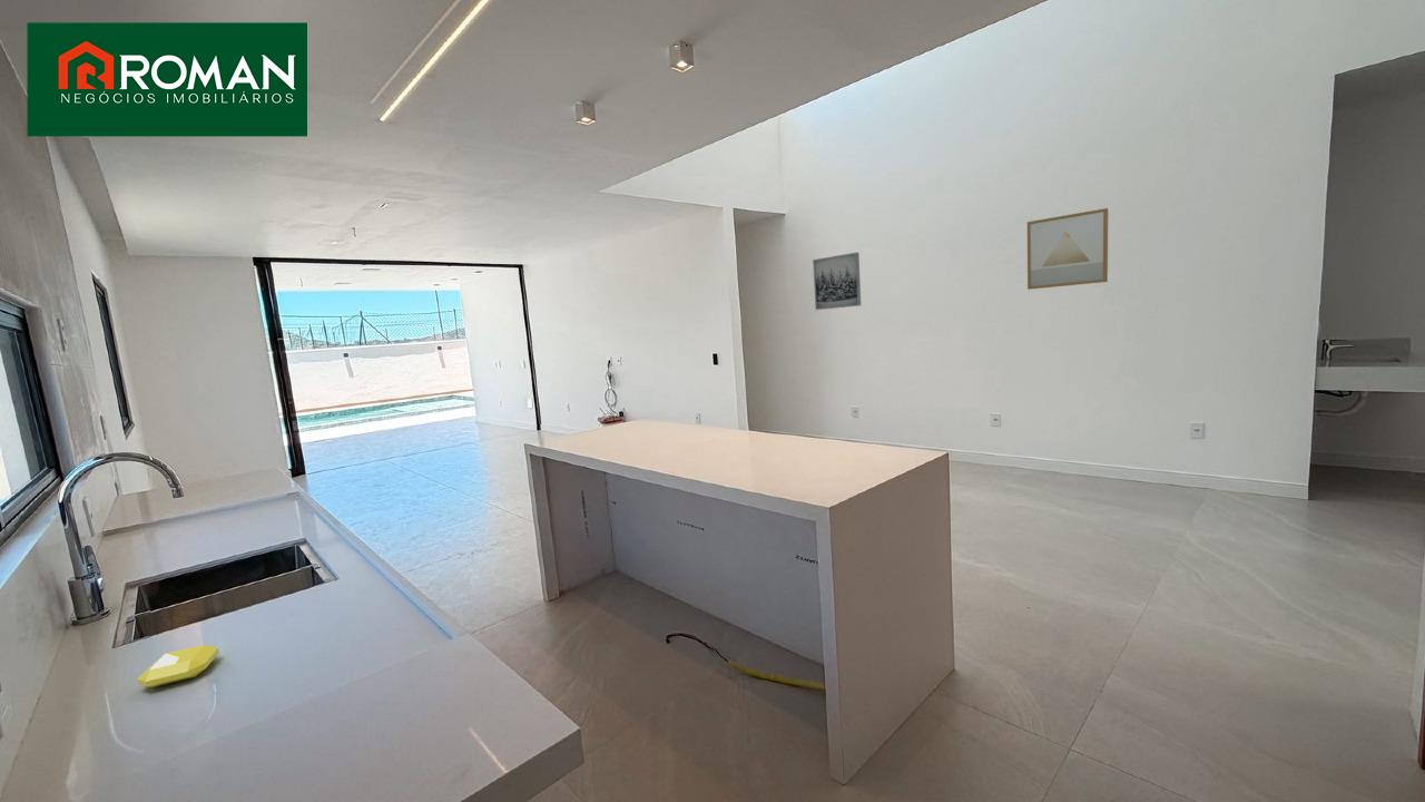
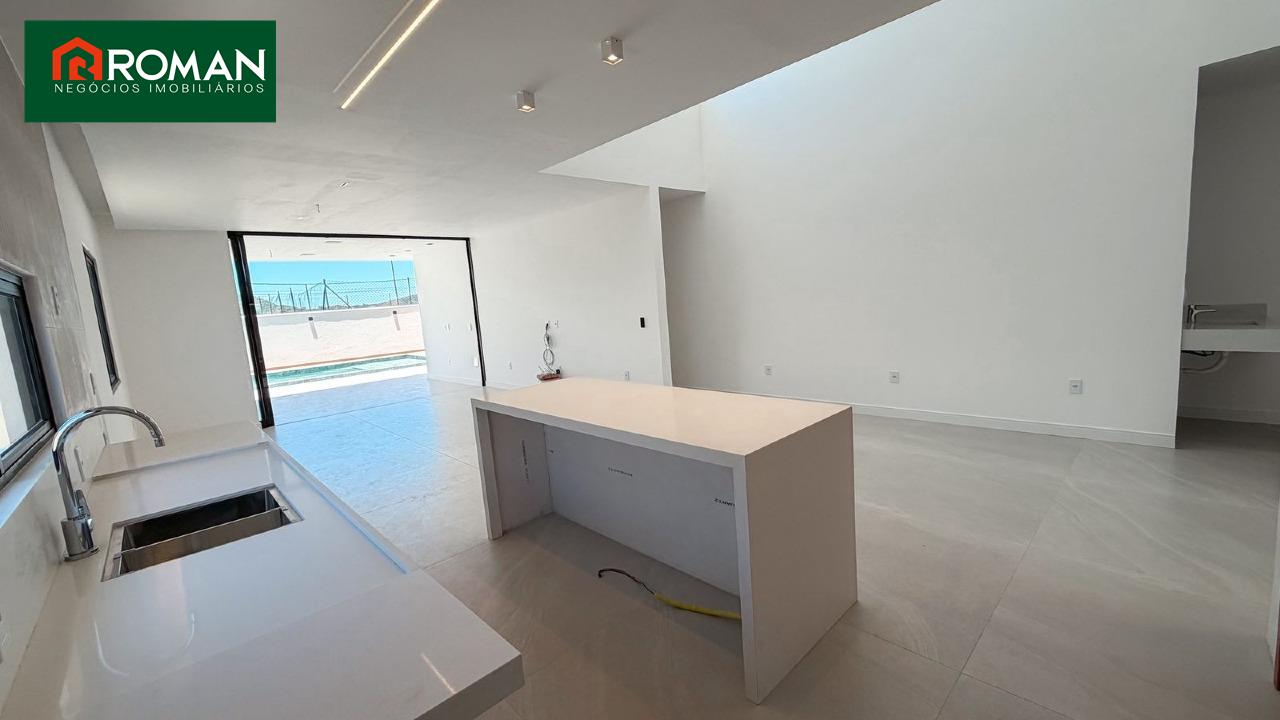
- soap bar [136,644,220,688]
- wall art [812,252,862,311]
- wall art [1026,207,1109,291]
